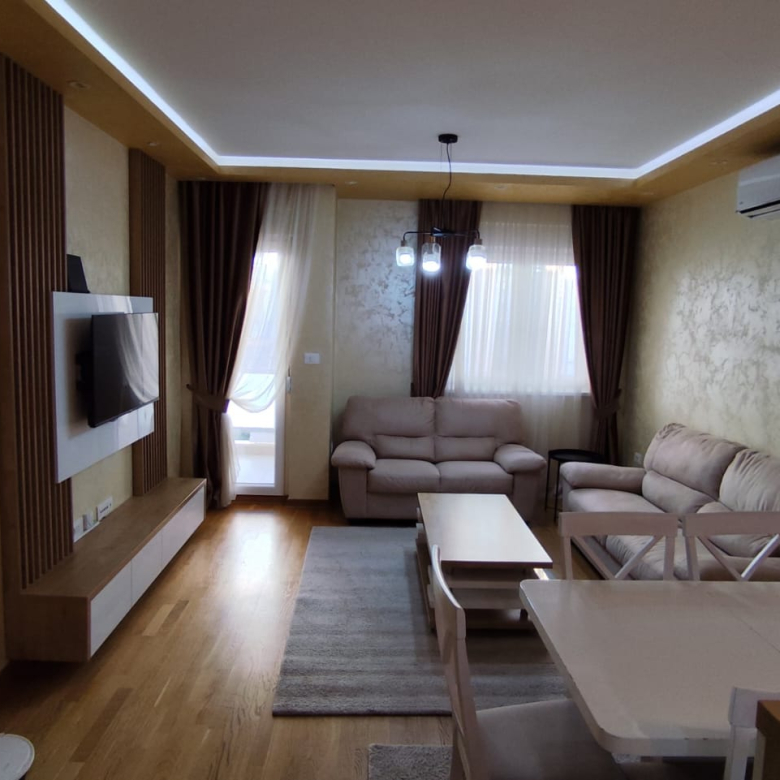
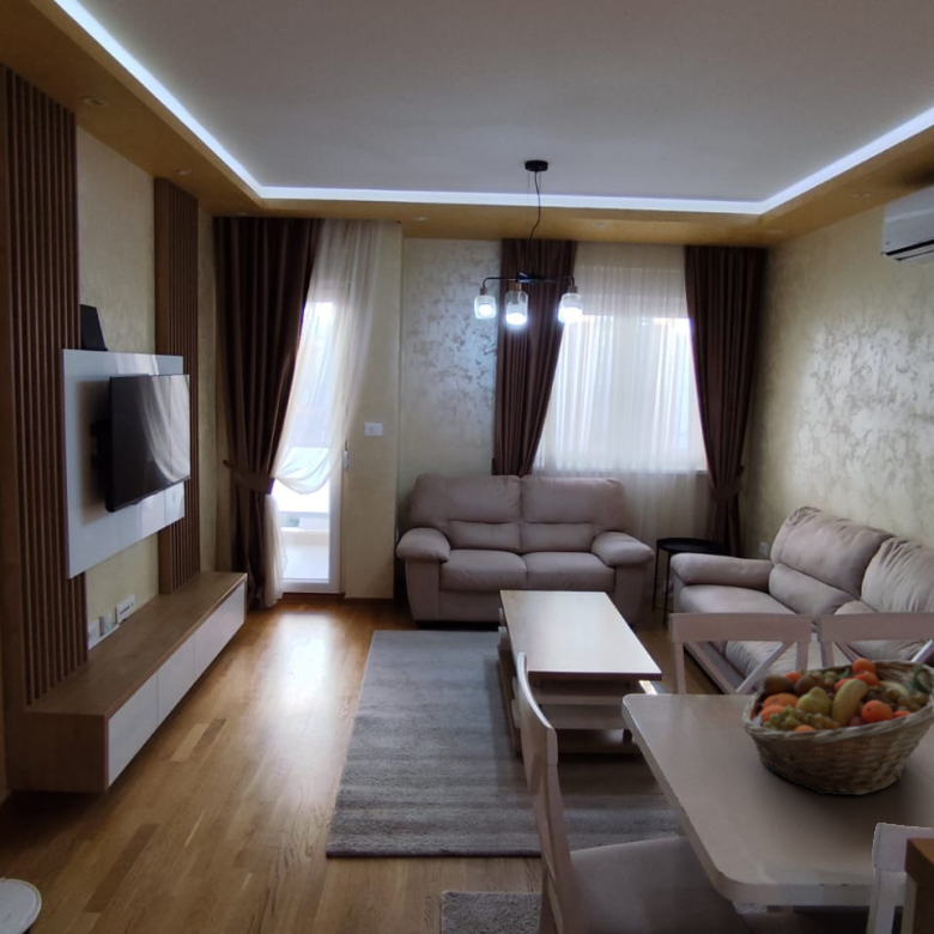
+ fruit basket [739,657,934,796]
